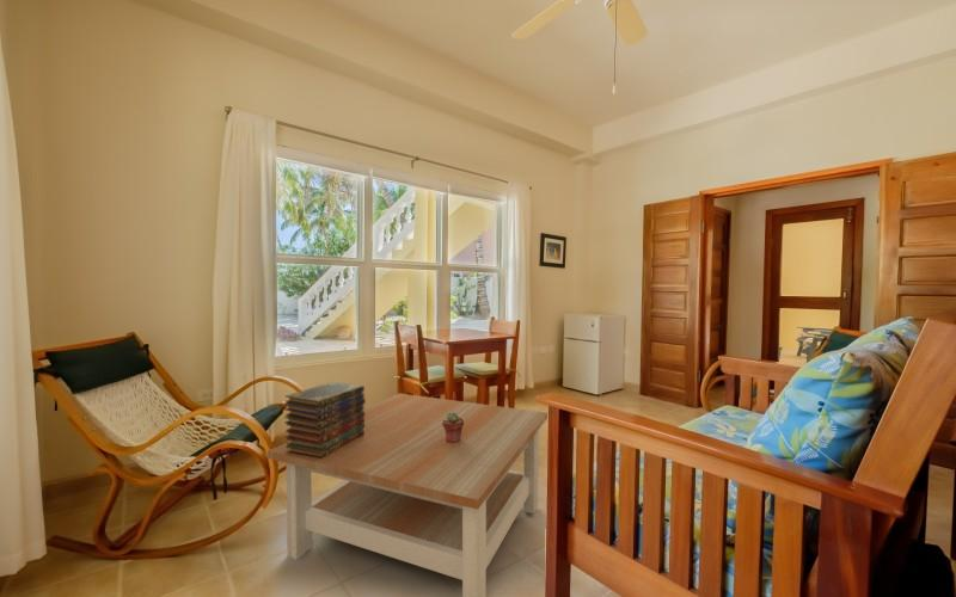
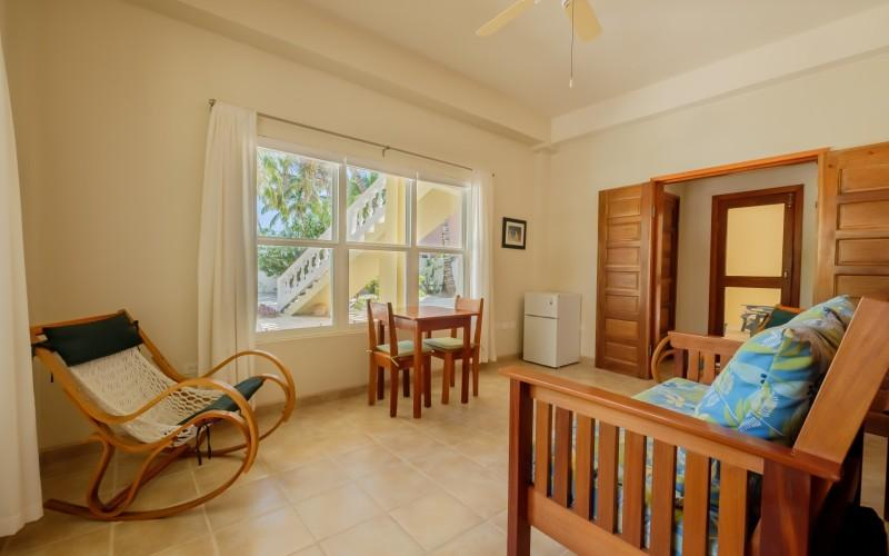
- book stack [283,380,367,460]
- coffee table [266,393,549,597]
- potted succulent [442,412,464,443]
